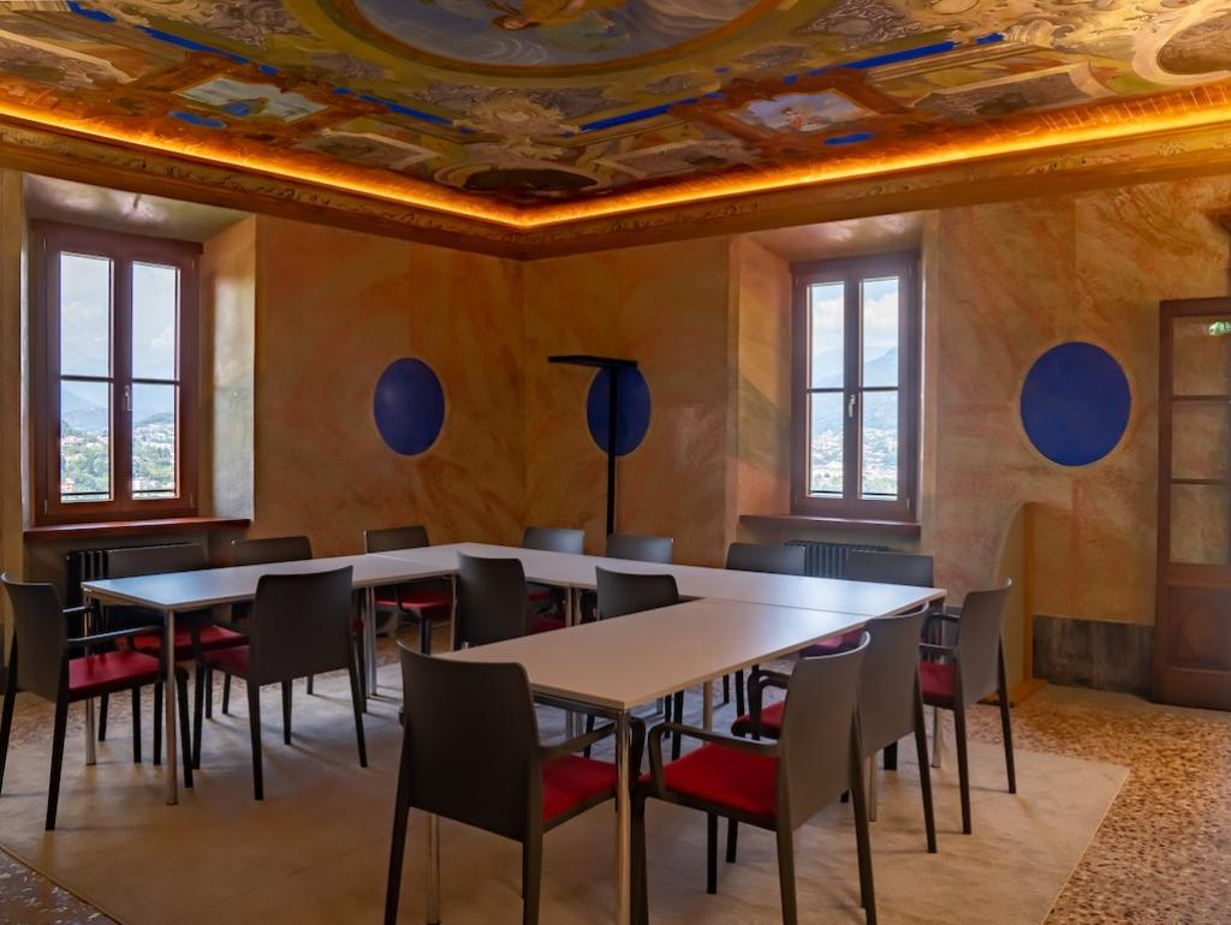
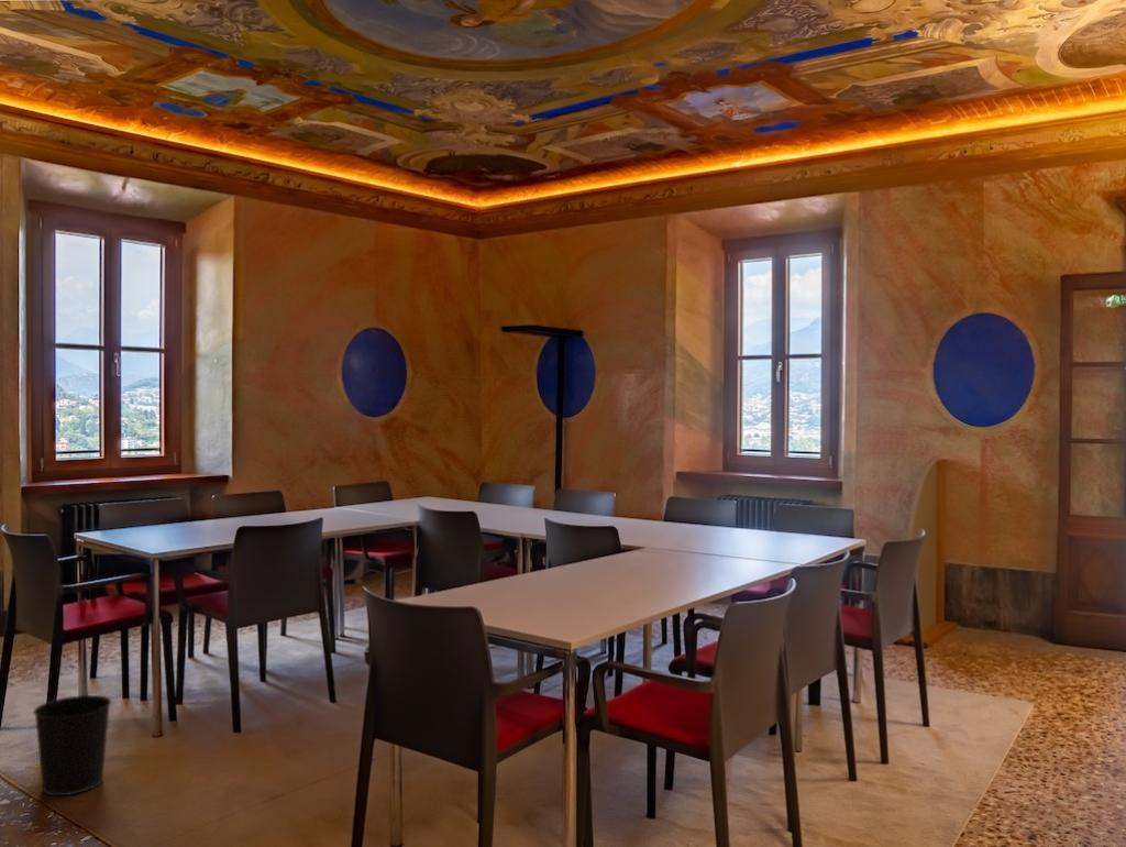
+ wastebasket [32,694,112,796]
